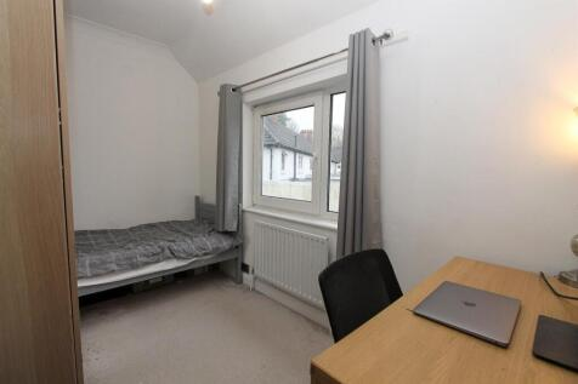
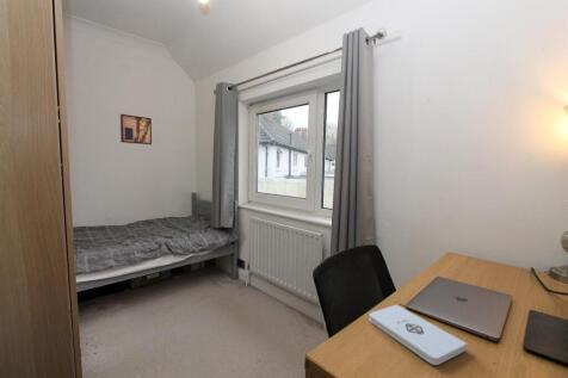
+ wall art [119,113,153,145]
+ notepad [368,304,468,366]
